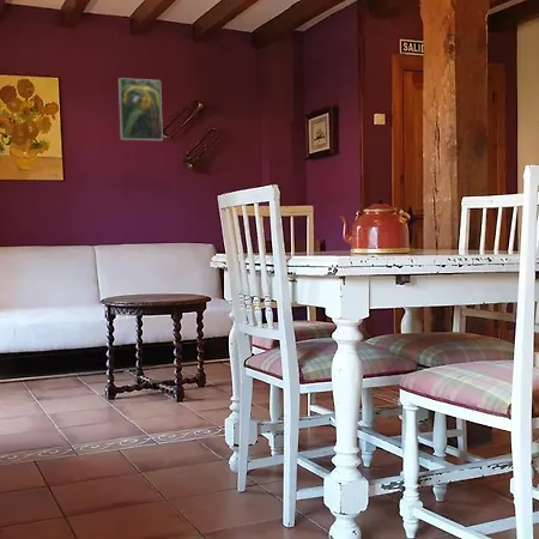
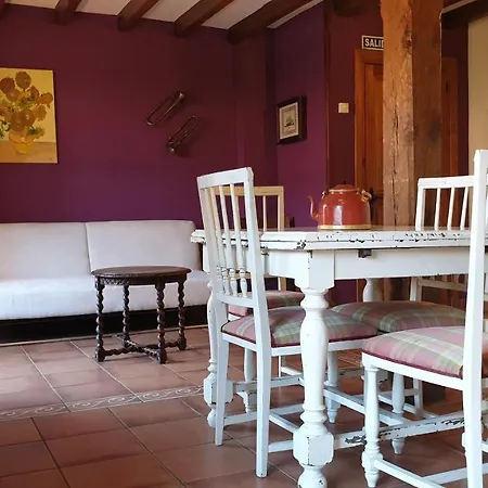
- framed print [117,77,164,141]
